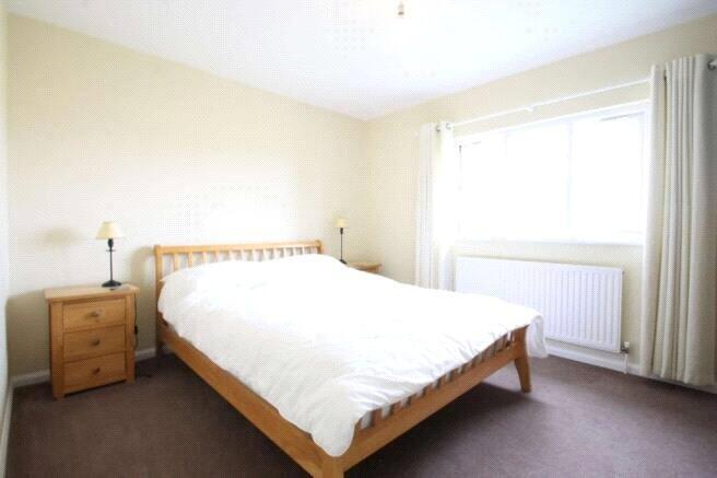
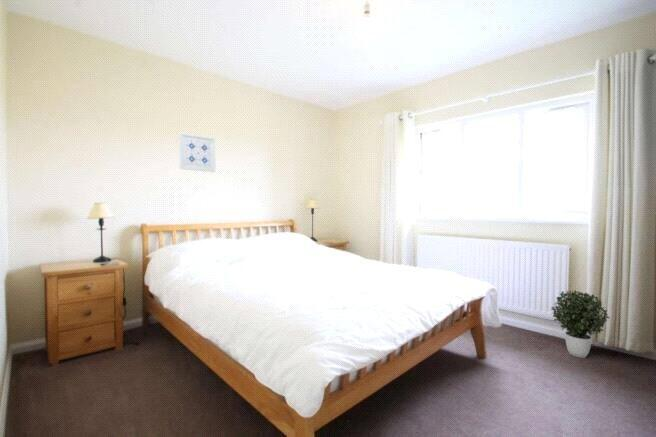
+ potted plant [550,290,610,359]
+ wall art [178,132,216,173]
